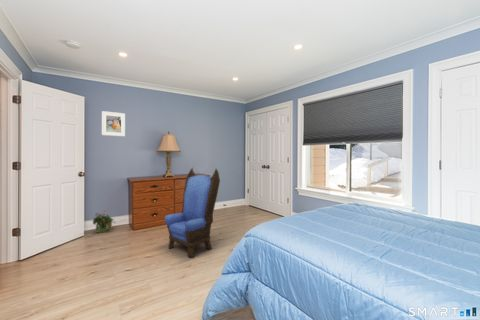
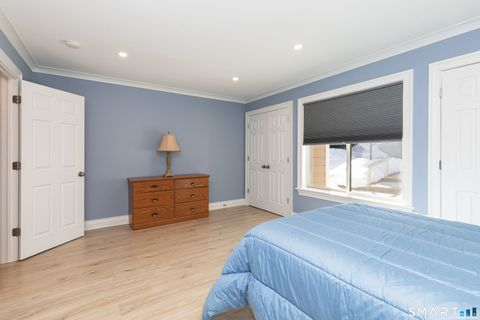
- potted plant [91,210,116,234]
- armchair [164,166,221,258]
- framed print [101,110,126,137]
